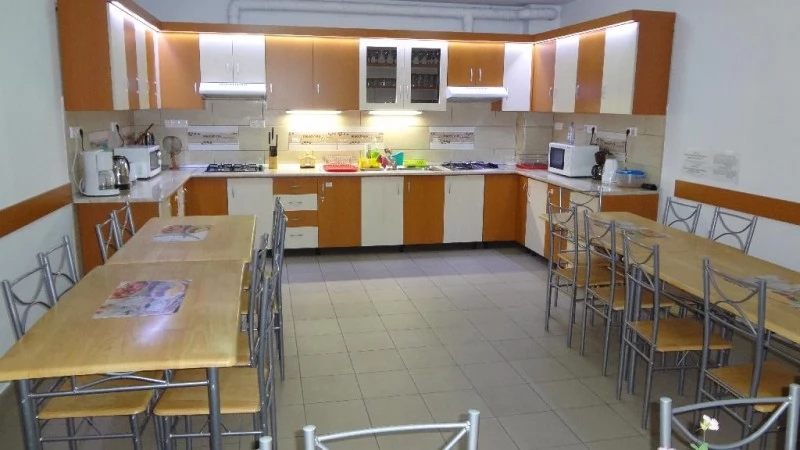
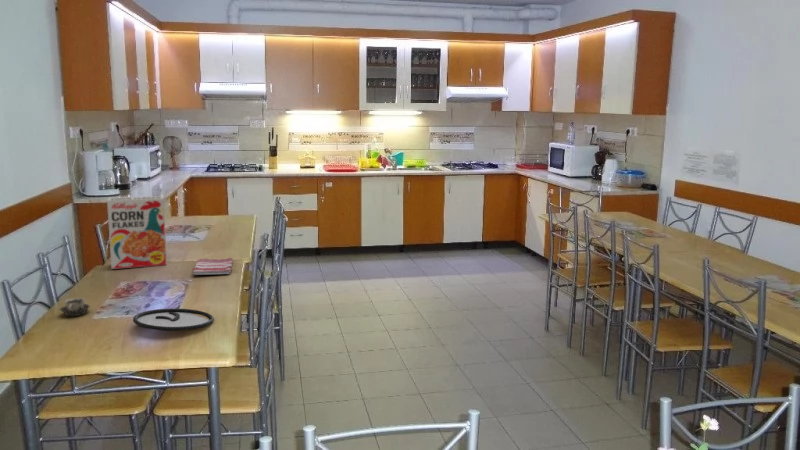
+ plate [132,308,215,332]
+ cup [59,297,91,317]
+ dish towel [192,257,233,276]
+ cereal box [106,195,168,270]
